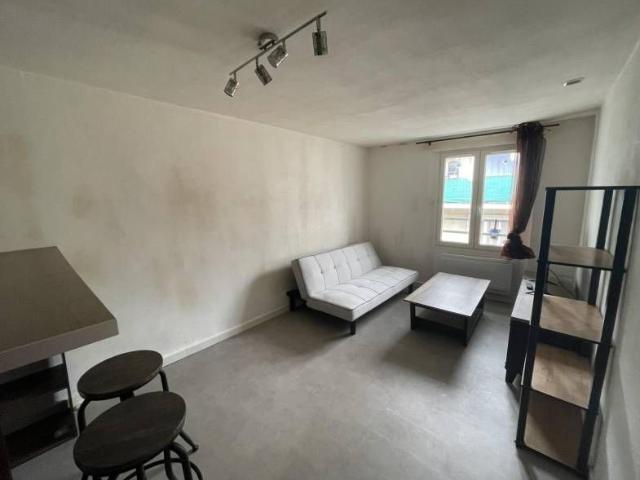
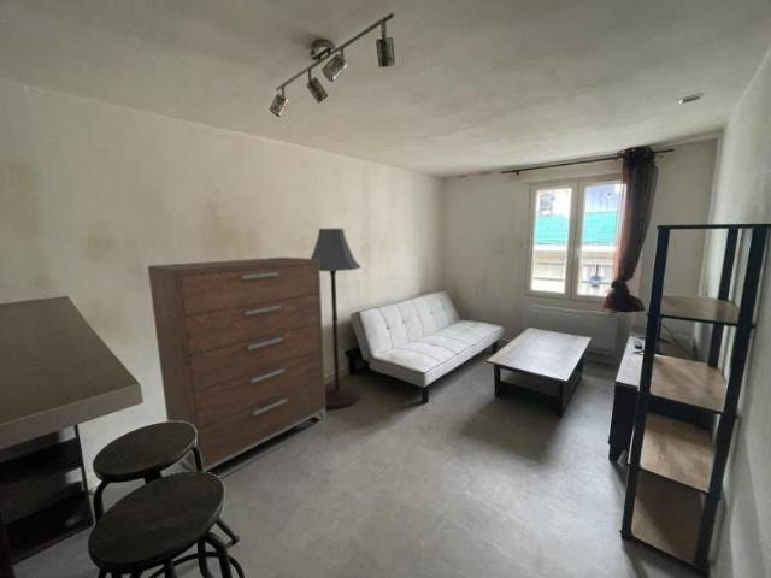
+ floor lamp [310,228,363,409]
+ dresser [147,256,328,479]
